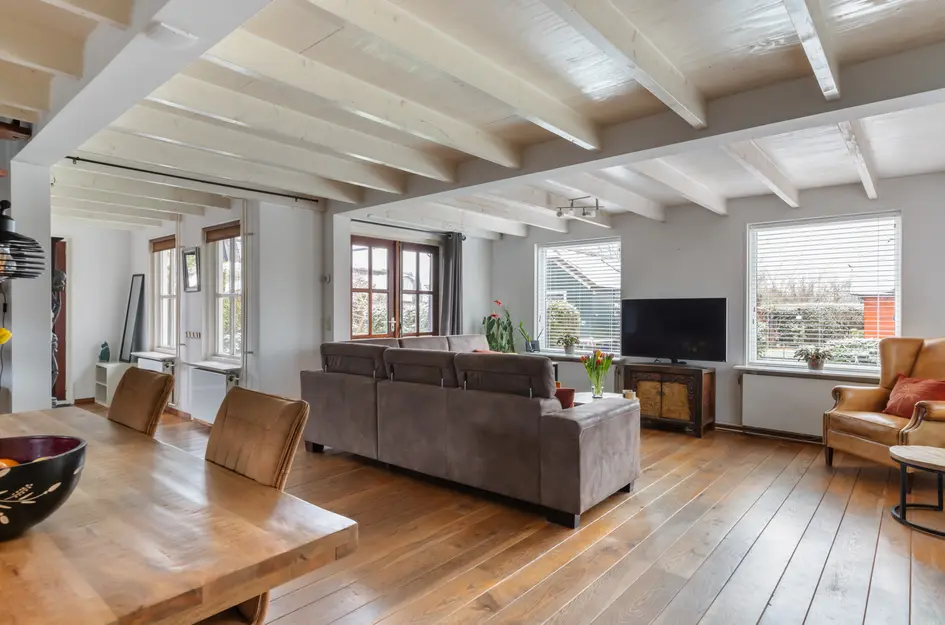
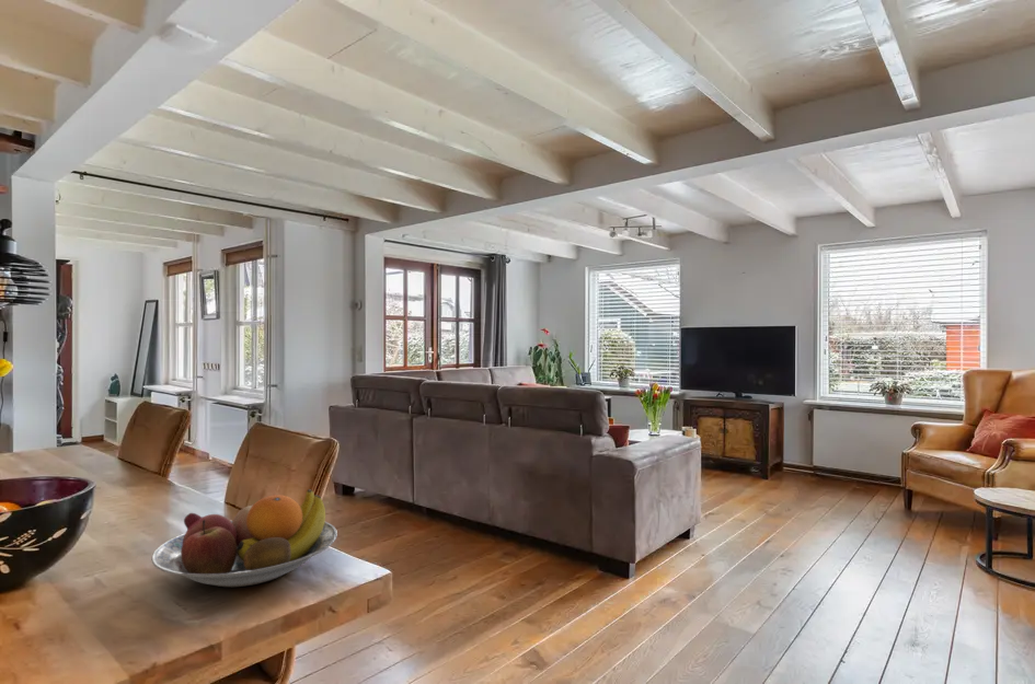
+ fruit bowl [151,488,338,588]
